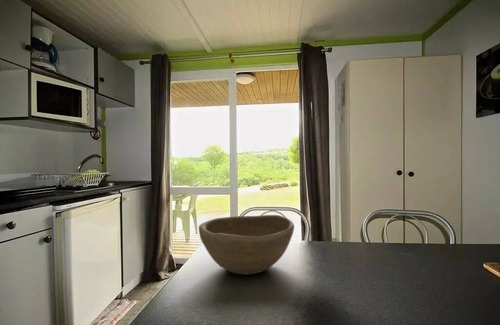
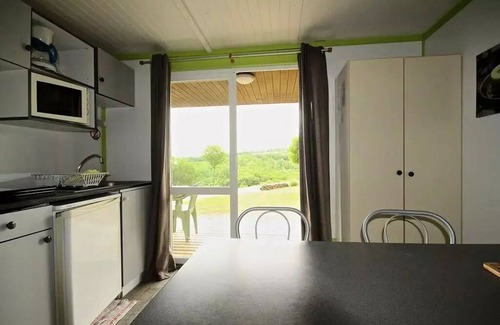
- bowl [198,214,295,276]
